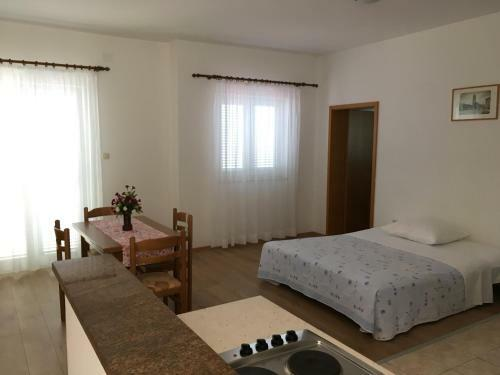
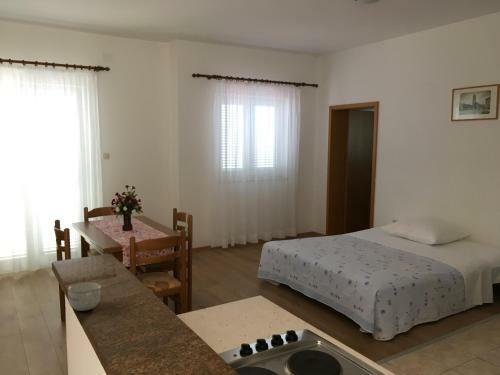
+ cup [67,282,102,312]
